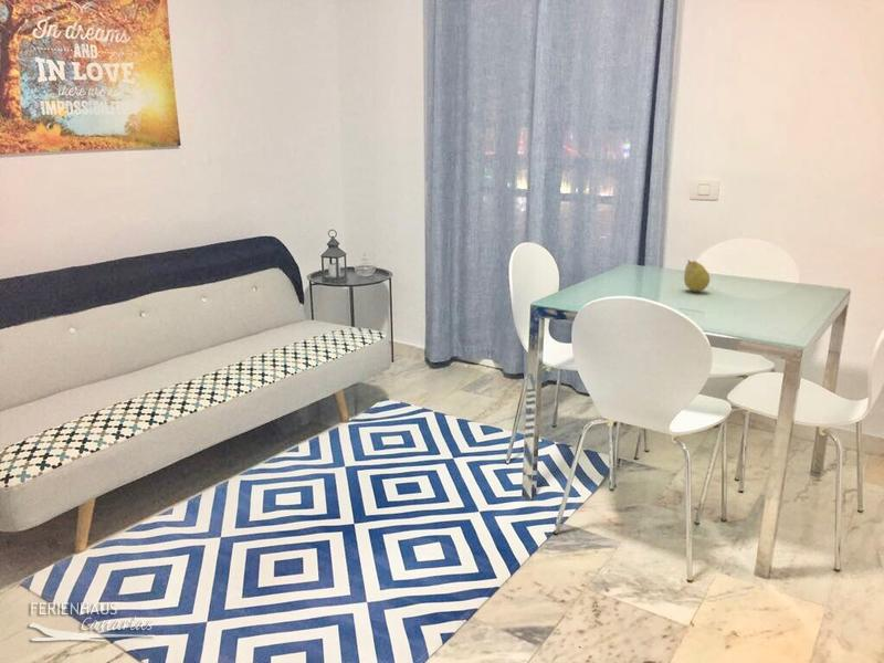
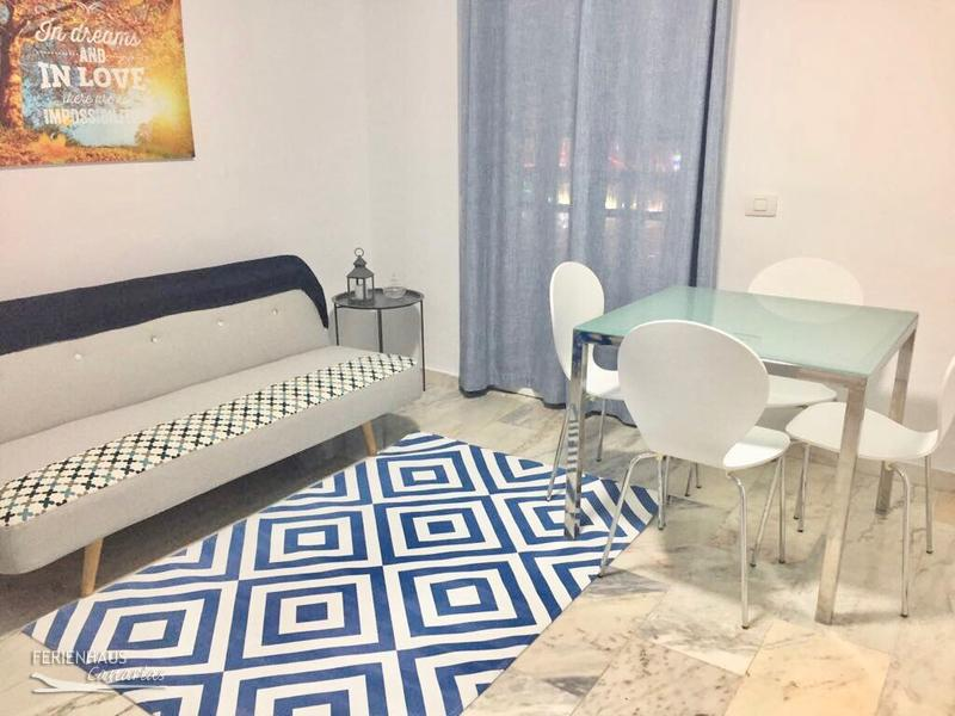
- fruit [683,259,711,293]
